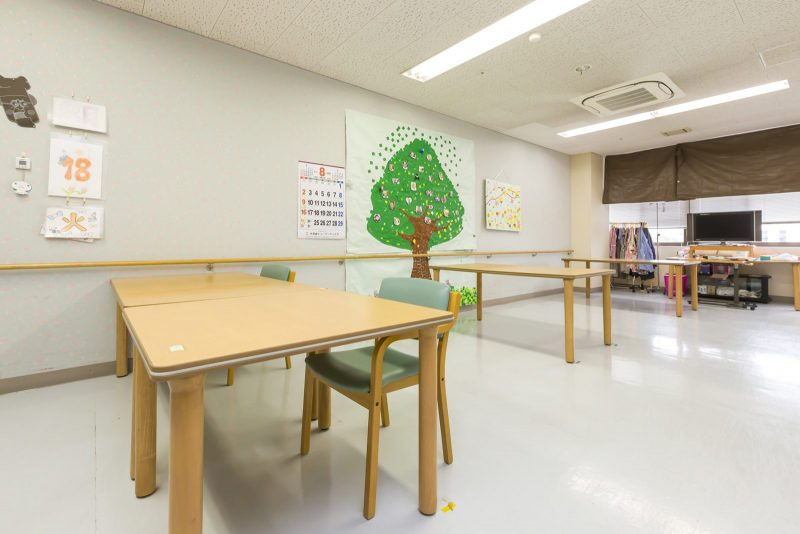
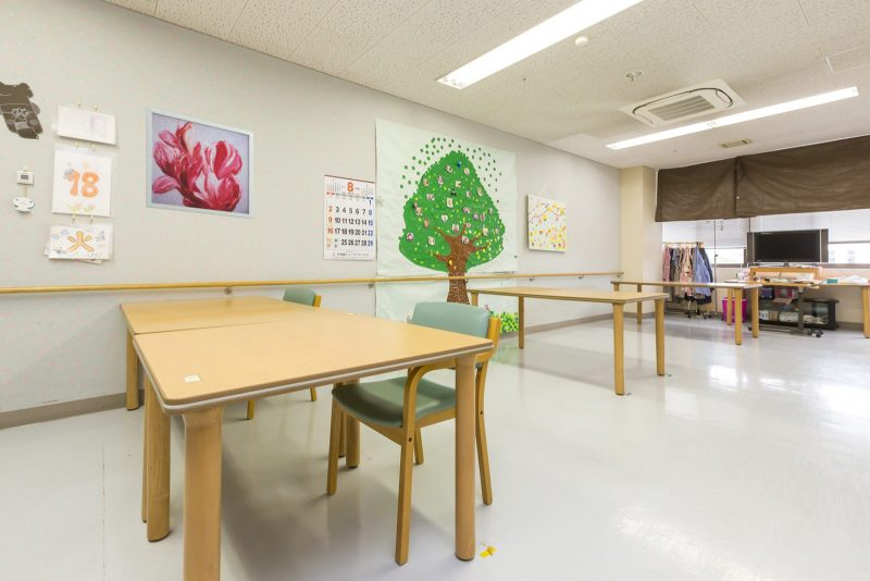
+ wall art [145,106,254,220]
